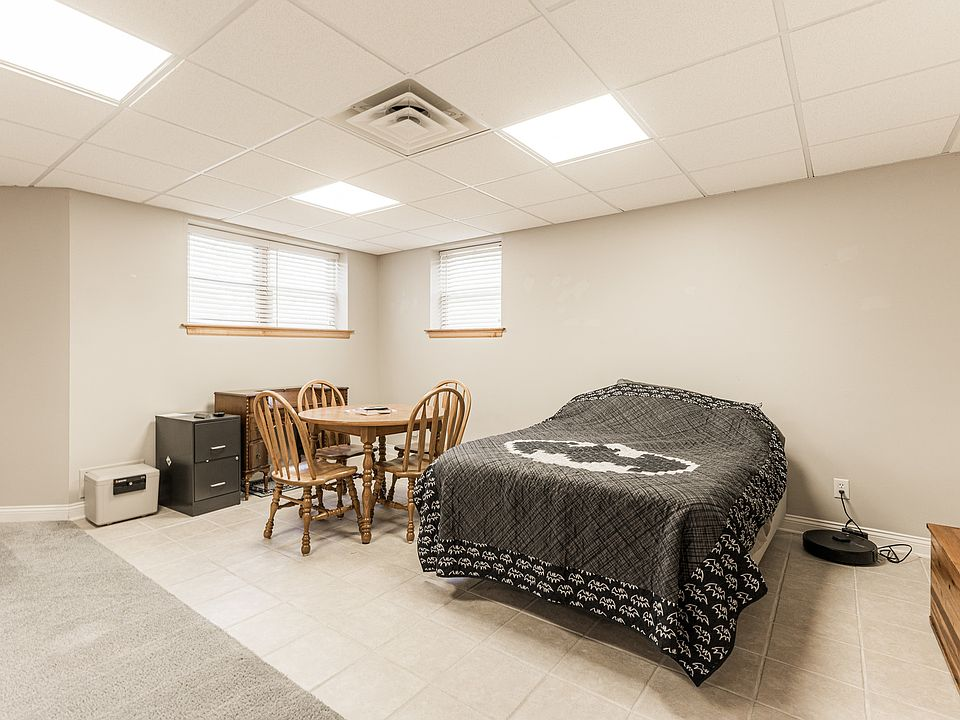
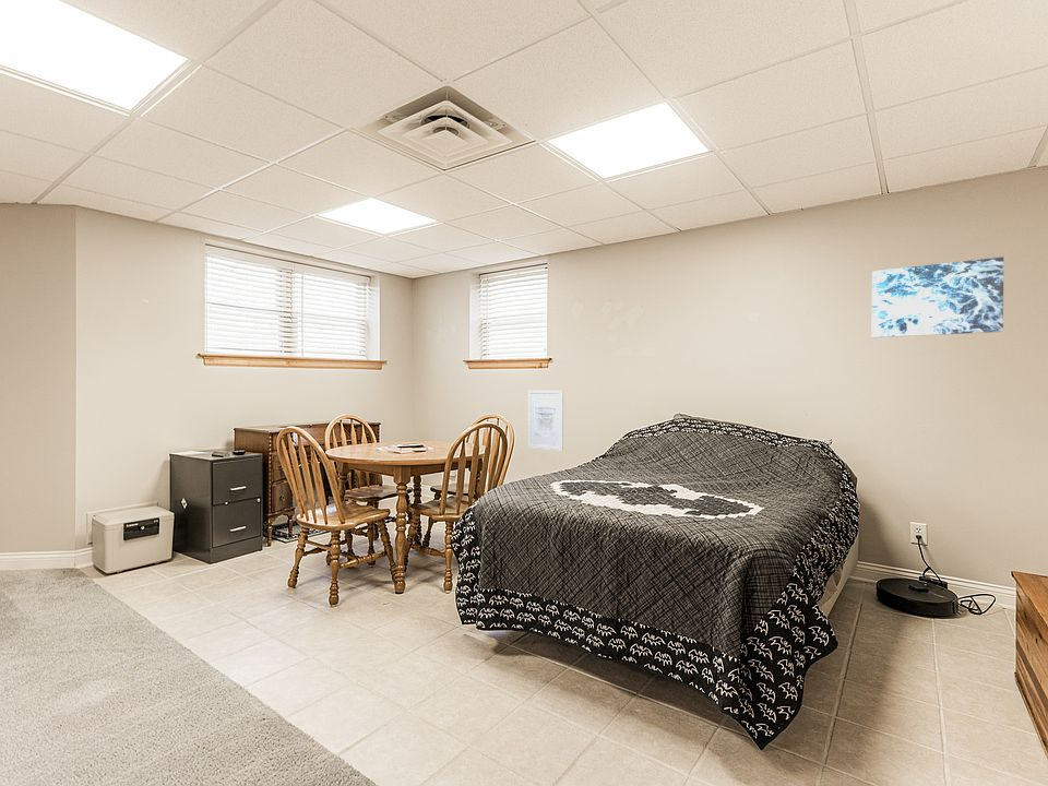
+ wall art [527,389,564,452]
+ wall art [871,255,1004,338]
